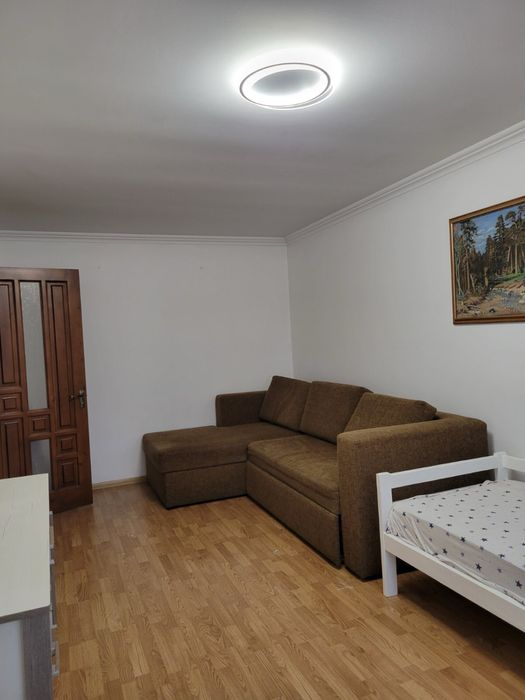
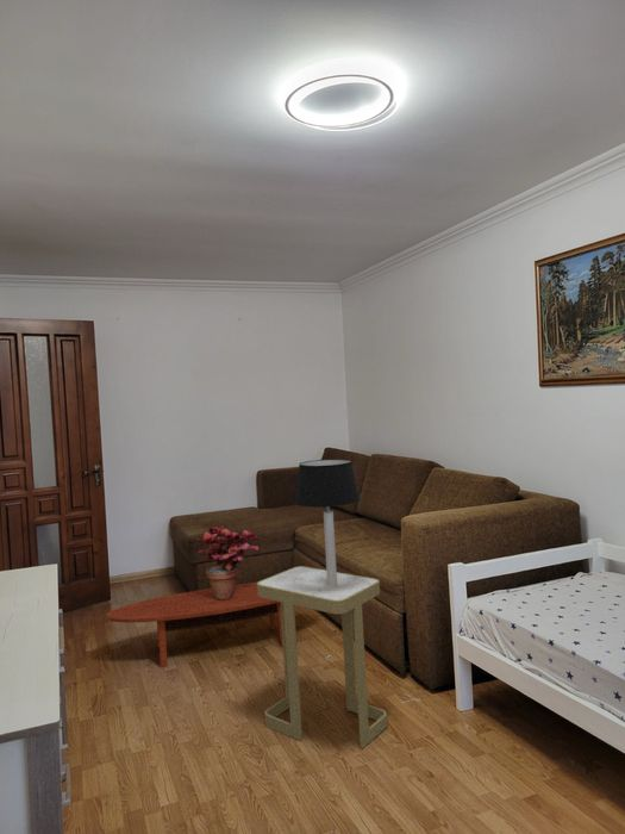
+ potted plant [195,523,260,599]
+ table lamp [294,459,362,587]
+ side table [256,565,388,749]
+ coffee table [105,581,283,668]
